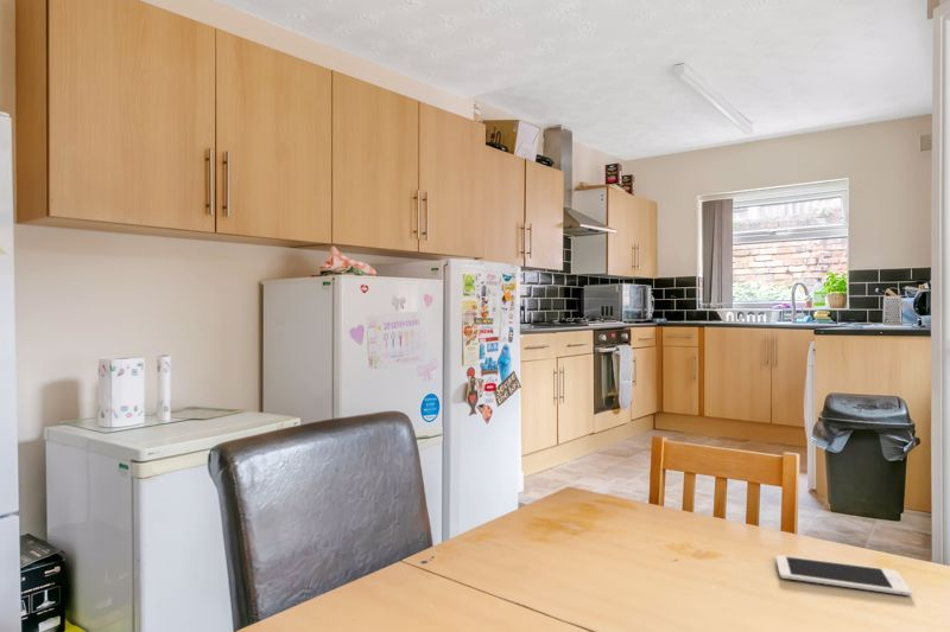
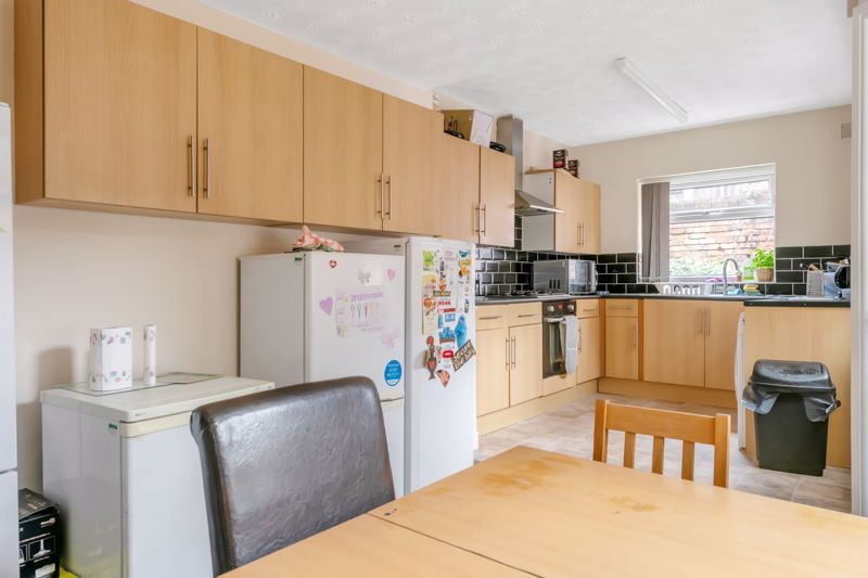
- cell phone [774,554,912,596]
